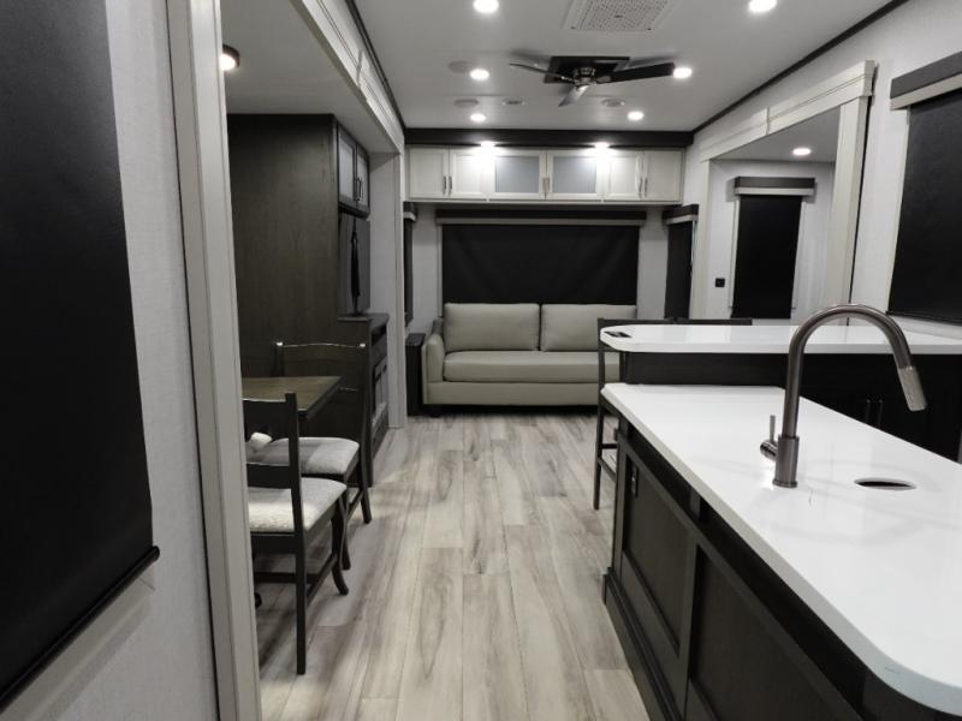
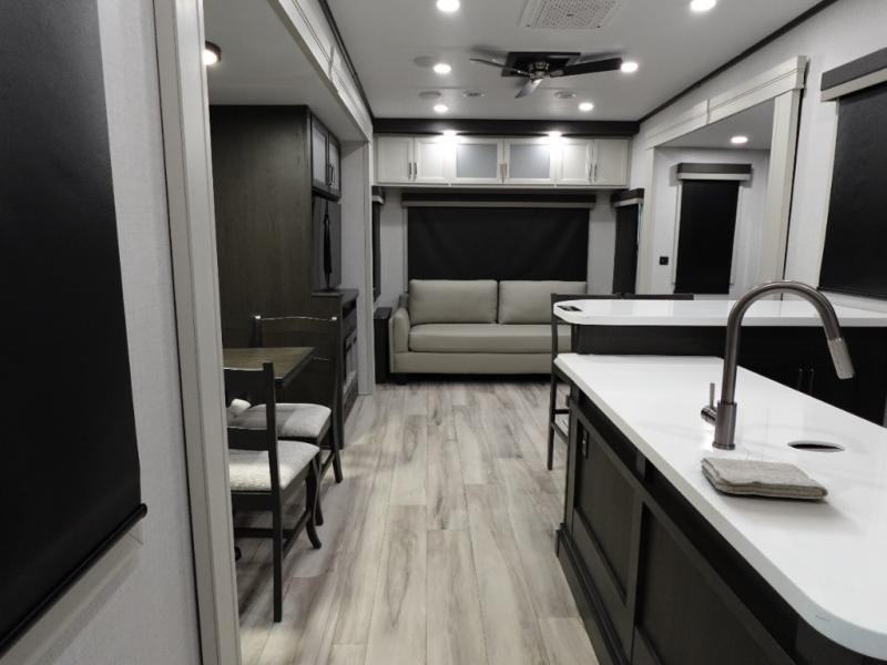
+ washcloth [700,457,829,500]
